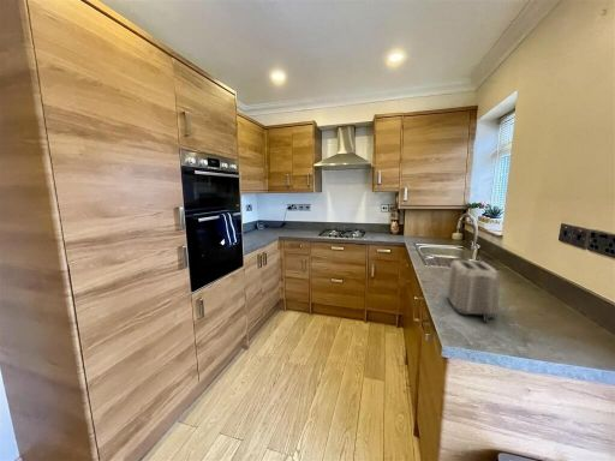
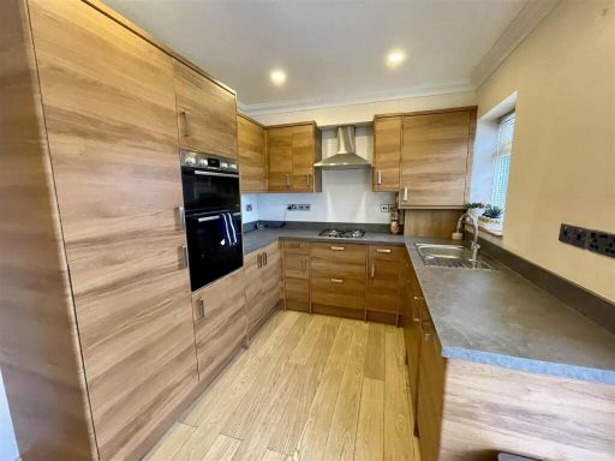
- toaster [446,259,501,324]
